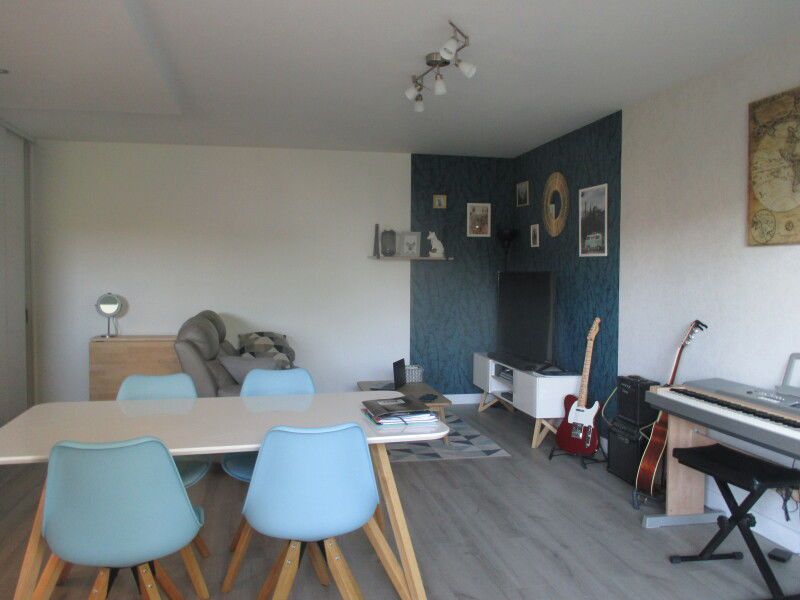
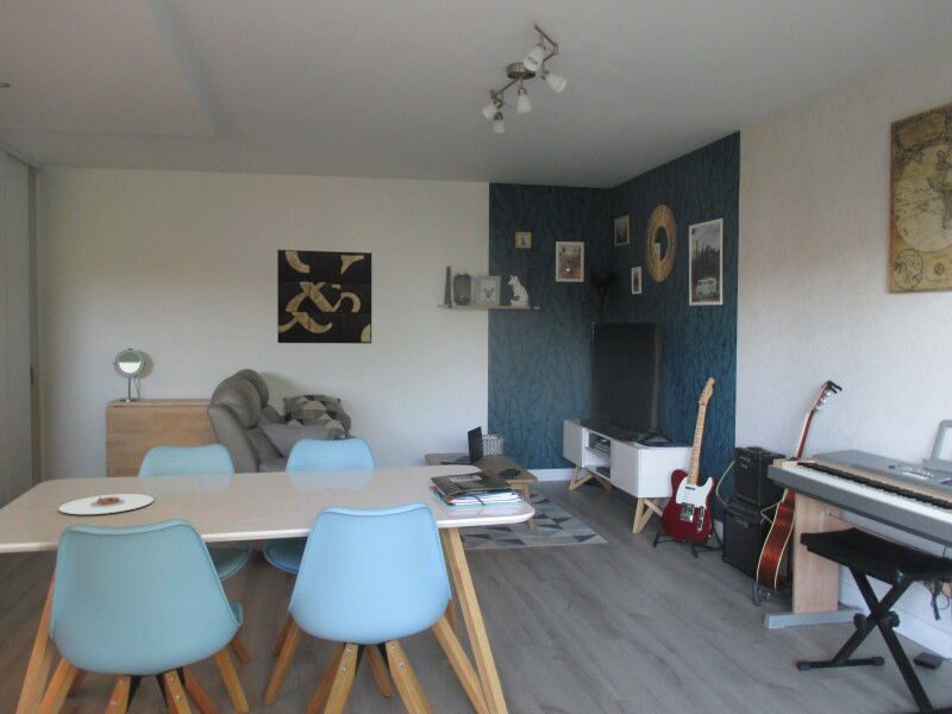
+ plate [57,493,155,515]
+ wall art [276,249,372,345]
